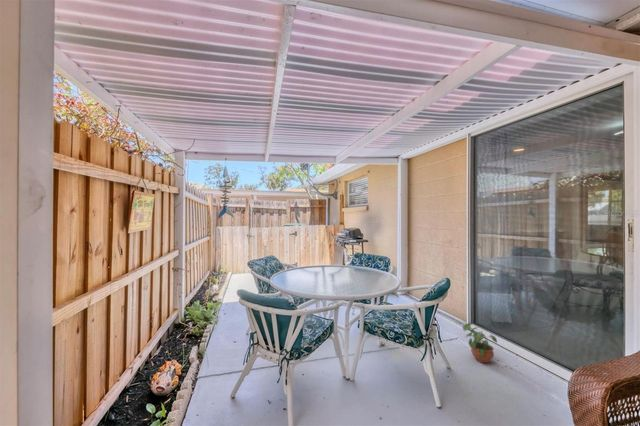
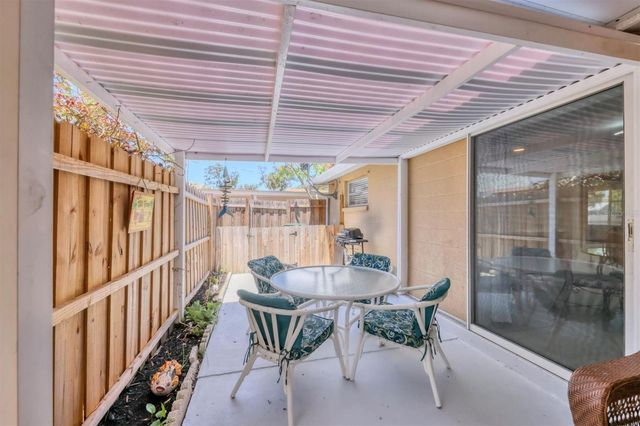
- potted plant [462,322,498,364]
